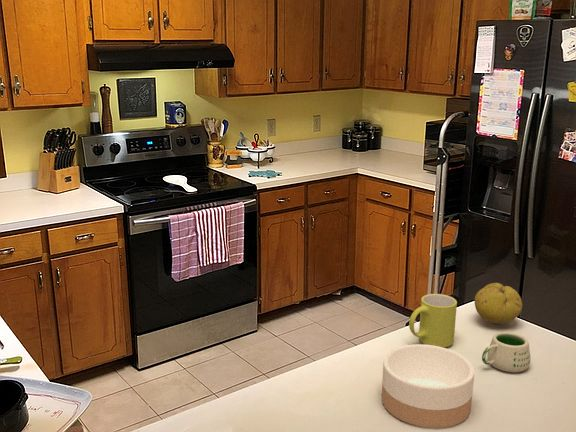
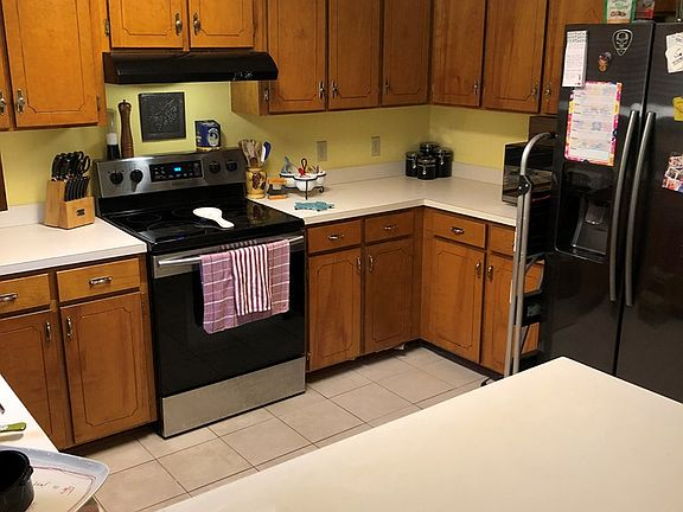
- fruit [474,282,523,325]
- mug [408,293,458,348]
- mug [481,331,531,373]
- bowl [381,343,475,429]
